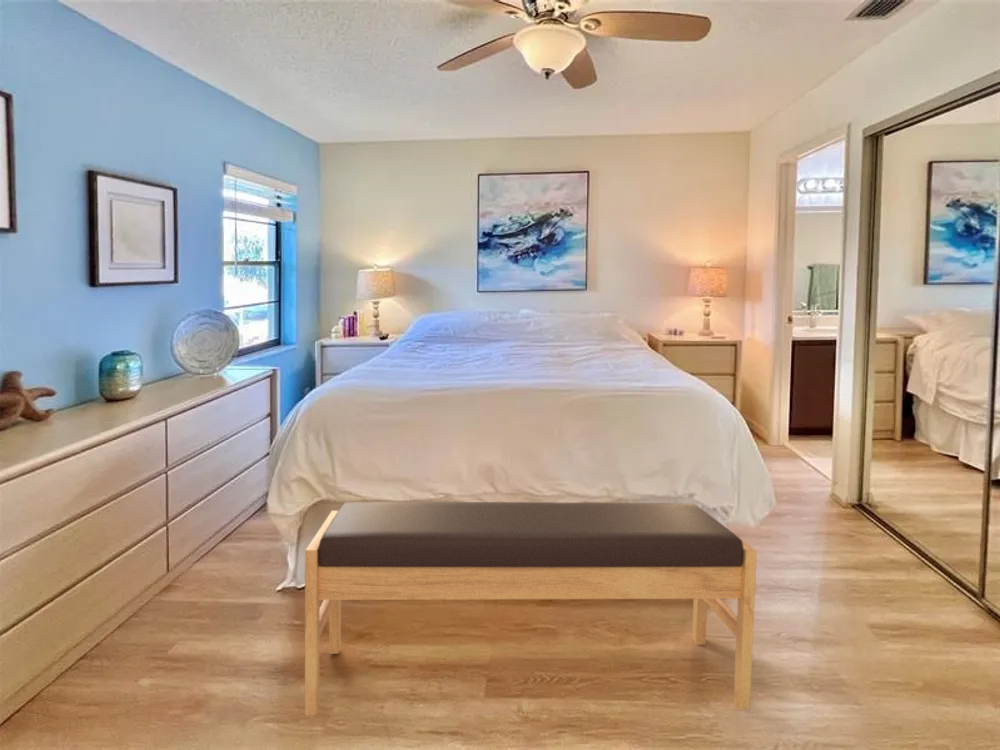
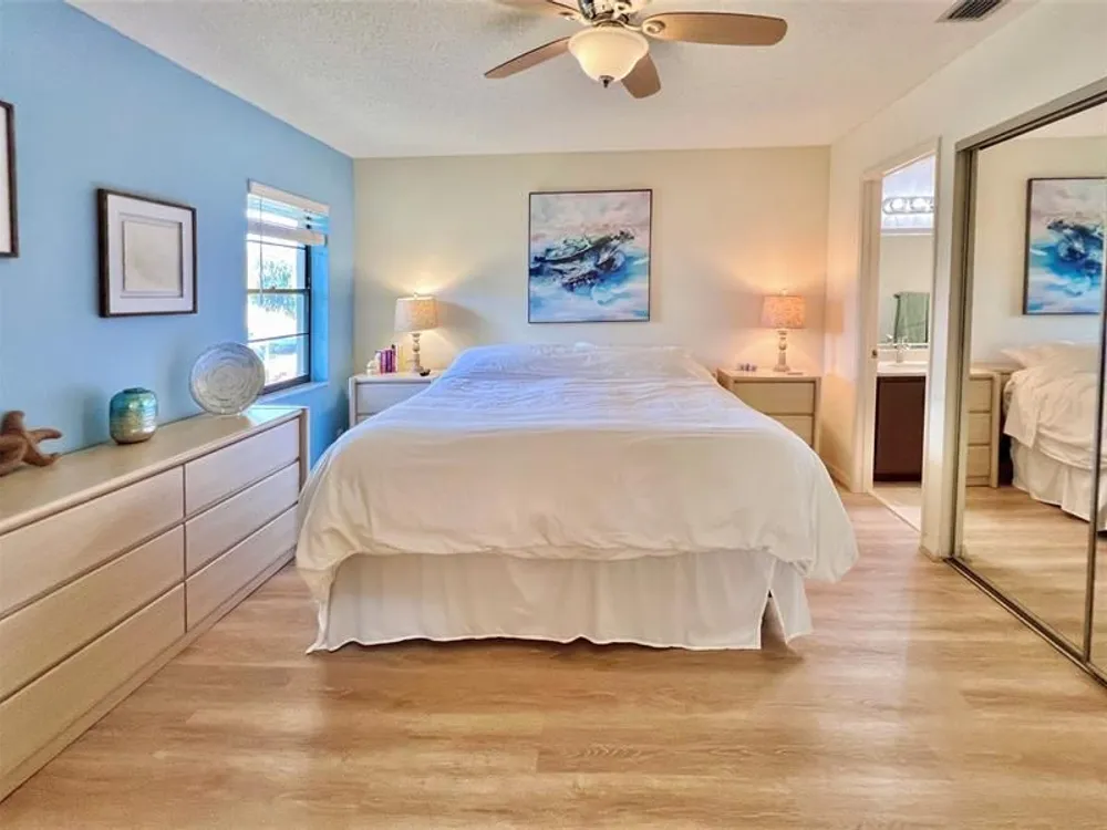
- bench [304,501,758,717]
